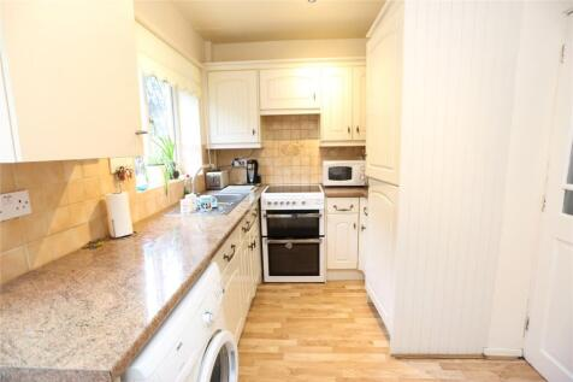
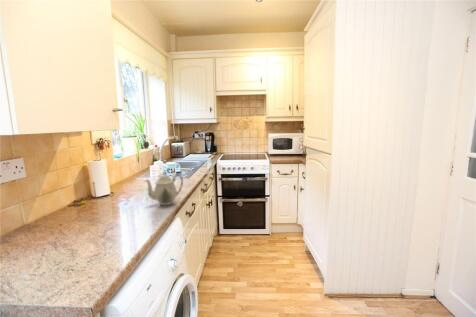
+ teapot [144,171,184,206]
